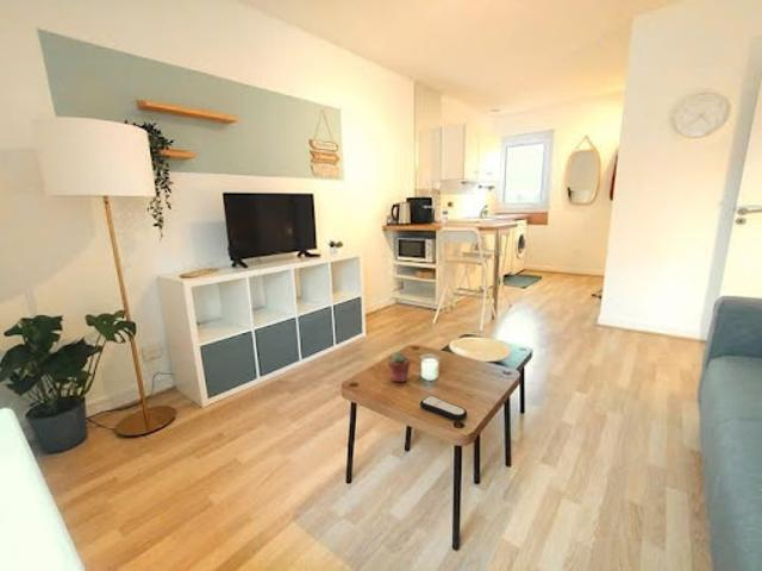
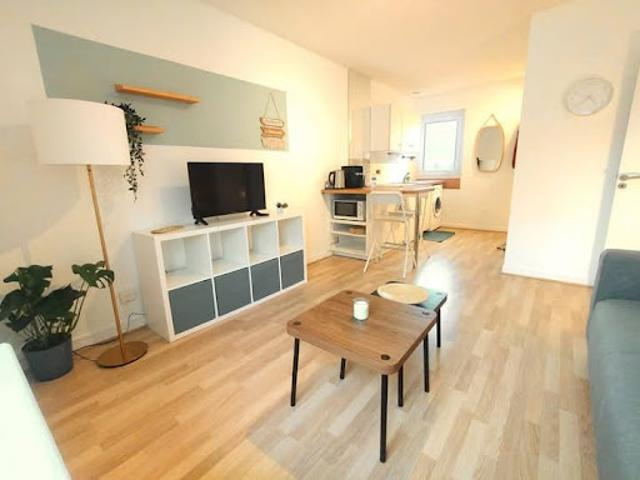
- remote control [419,395,468,421]
- potted succulent [387,351,411,383]
